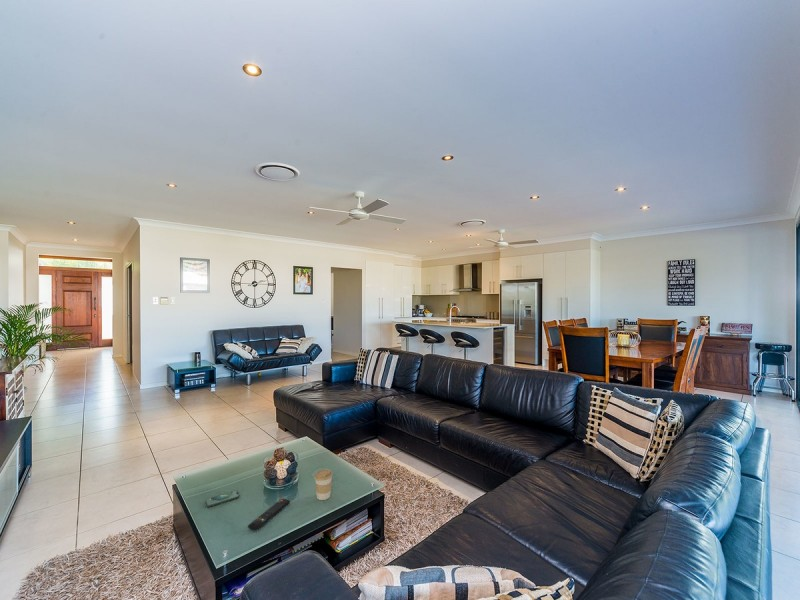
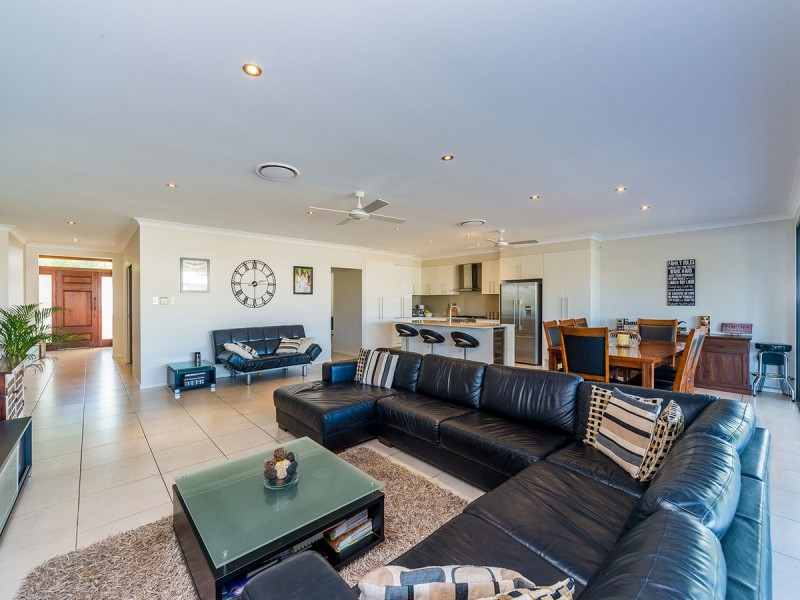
- smartphone [205,490,240,508]
- coffee cup [313,468,333,501]
- remote control [247,498,291,531]
